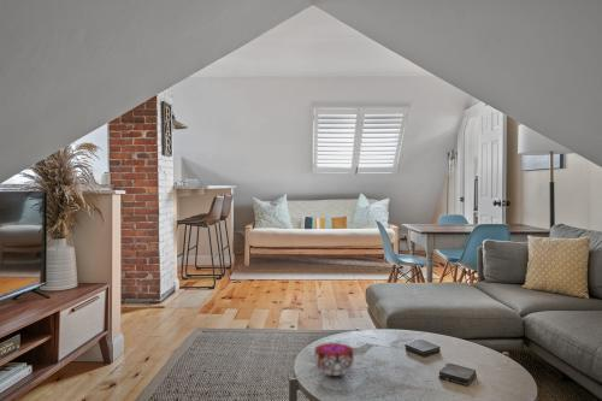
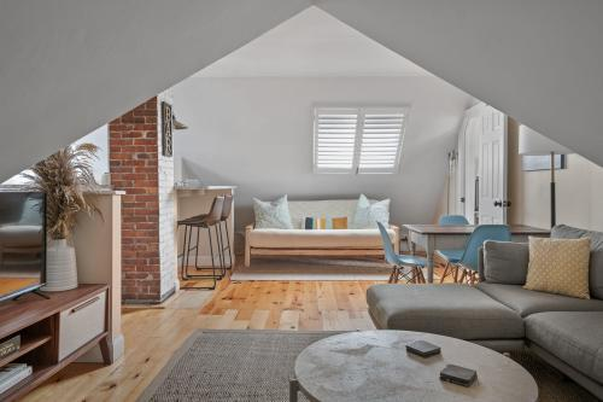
- decorative bowl [313,342,355,377]
